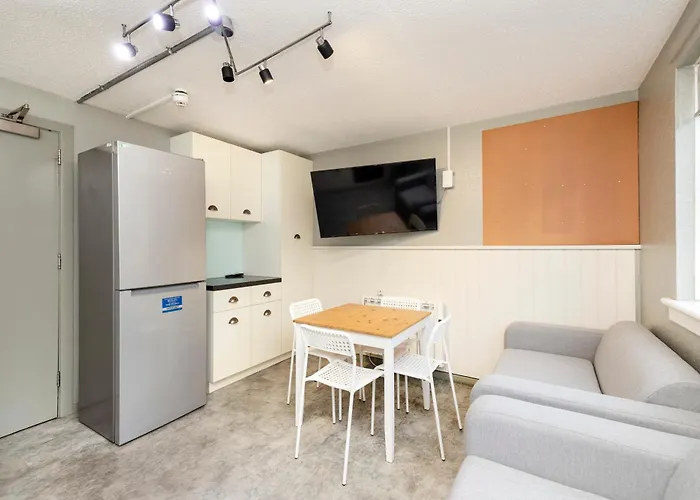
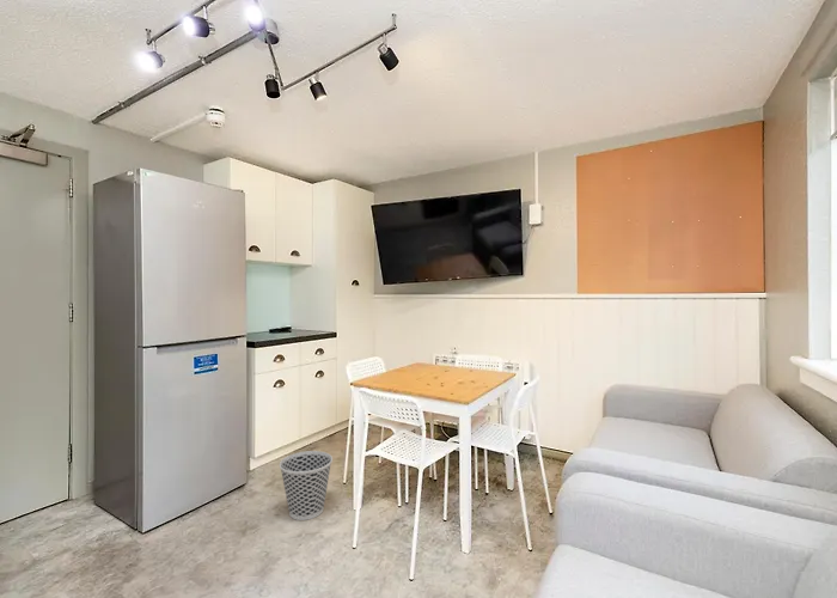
+ wastebasket [279,450,334,521]
